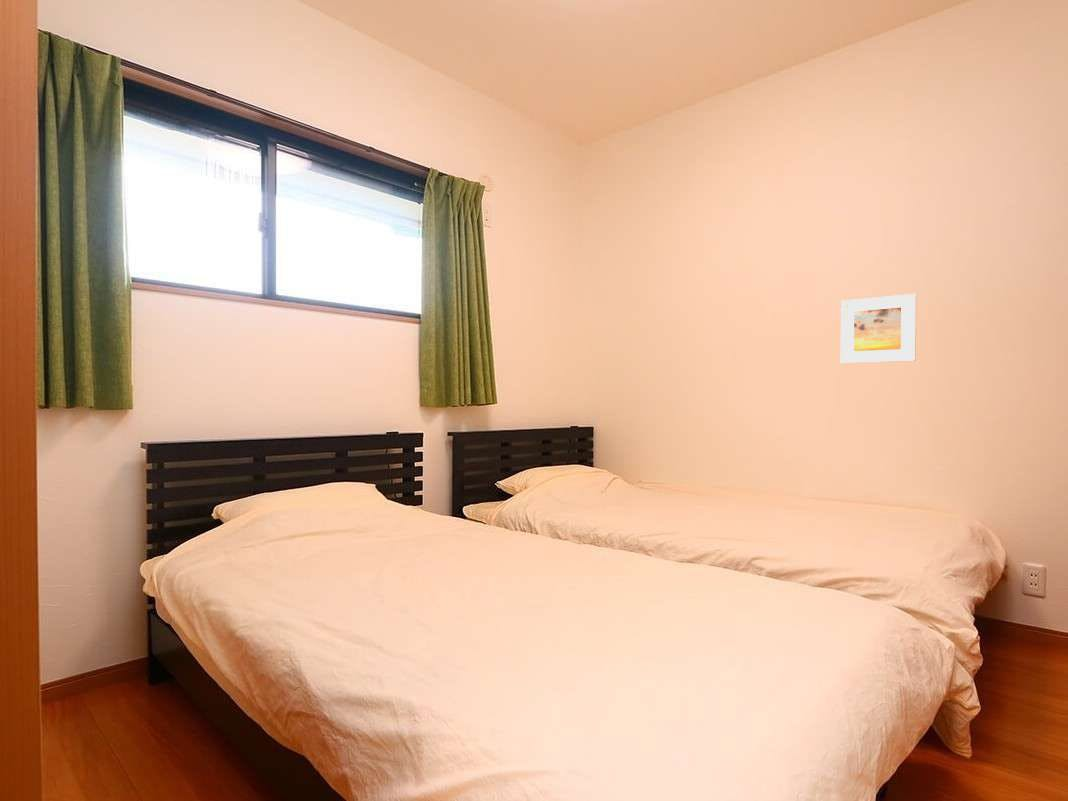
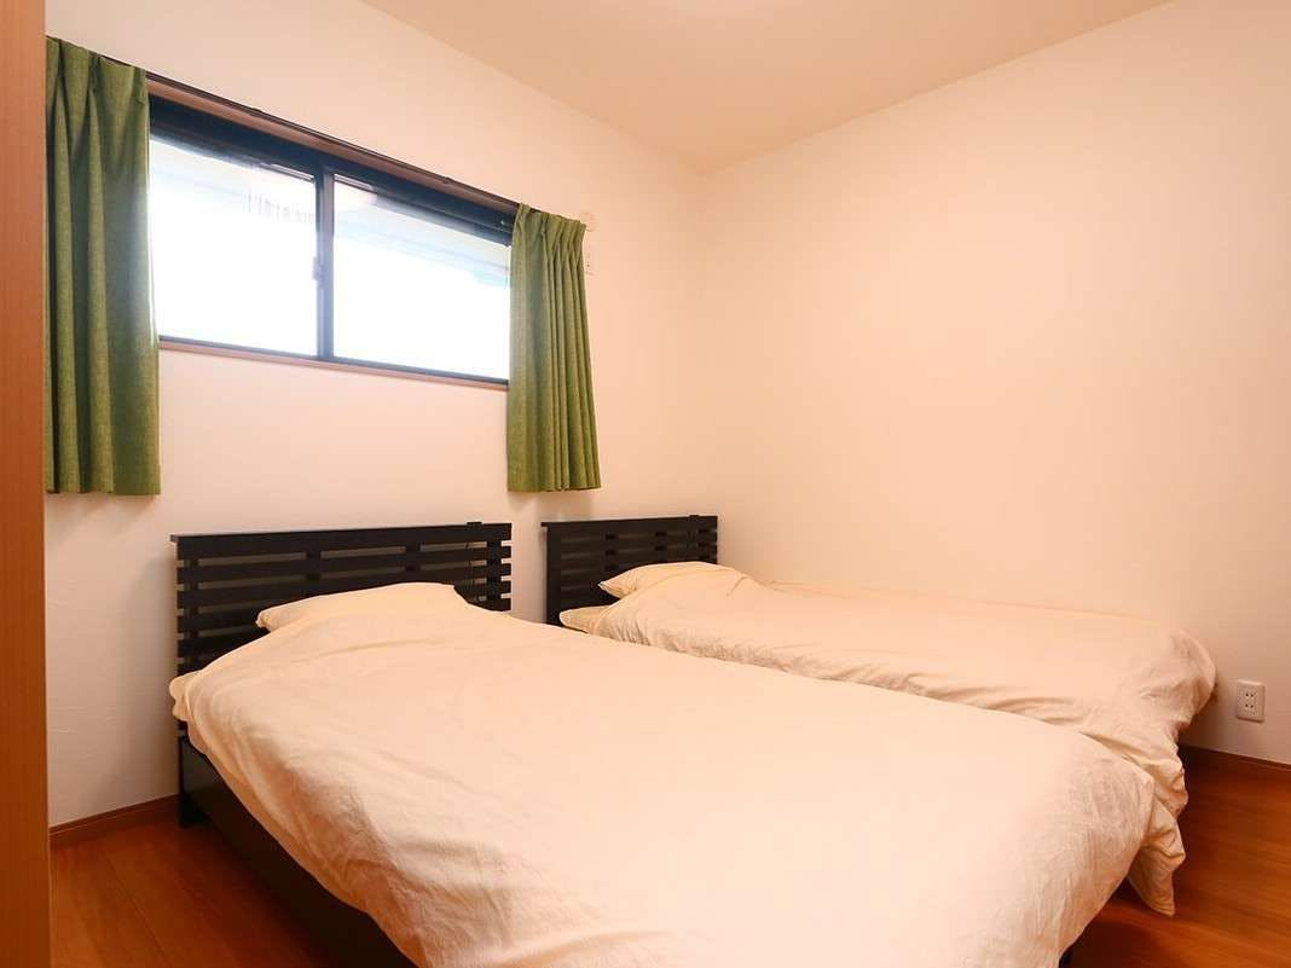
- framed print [840,293,918,364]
